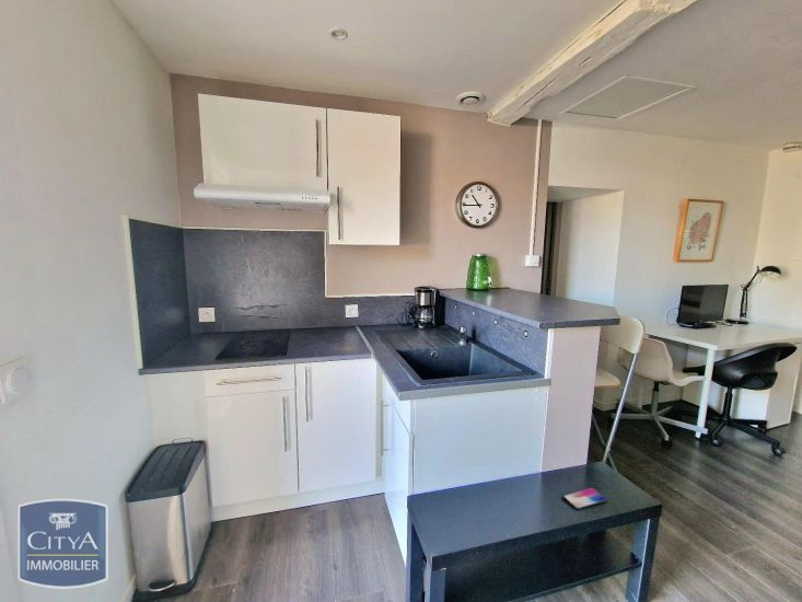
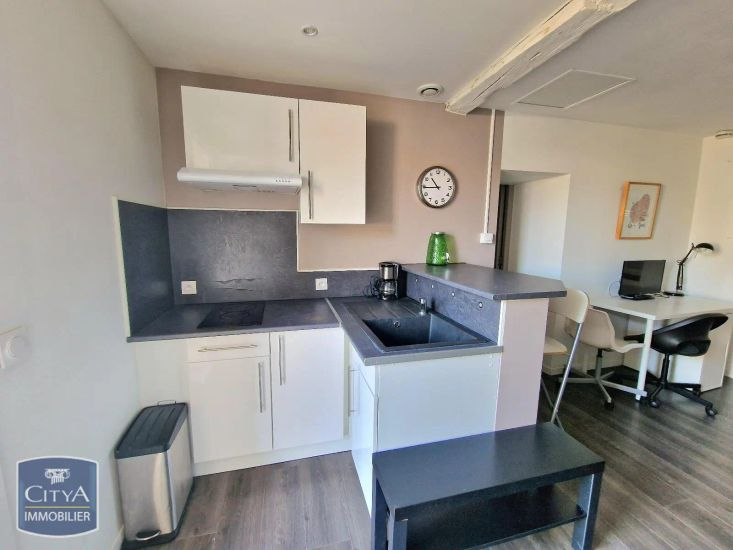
- smartphone [562,487,608,511]
